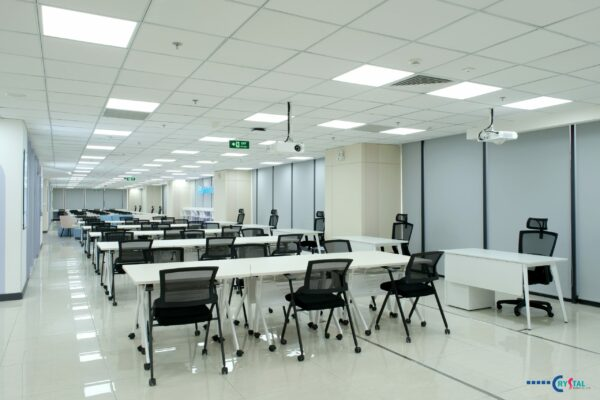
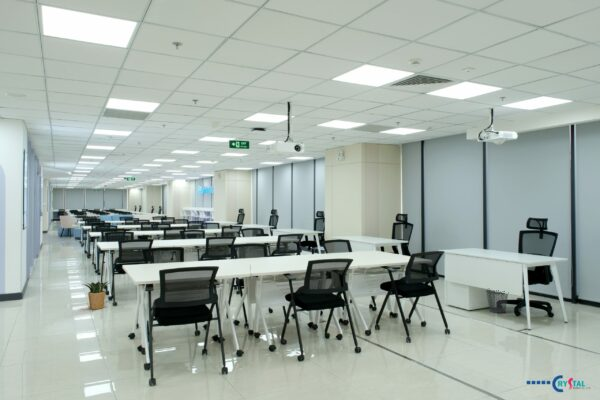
+ wastebasket [485,289,509,314]
+ potted plant [82,280,112,310]
